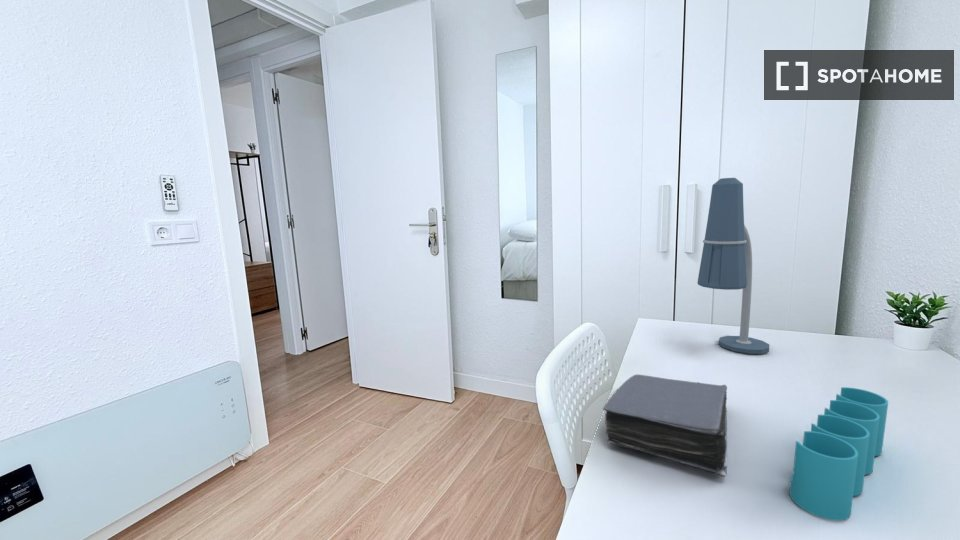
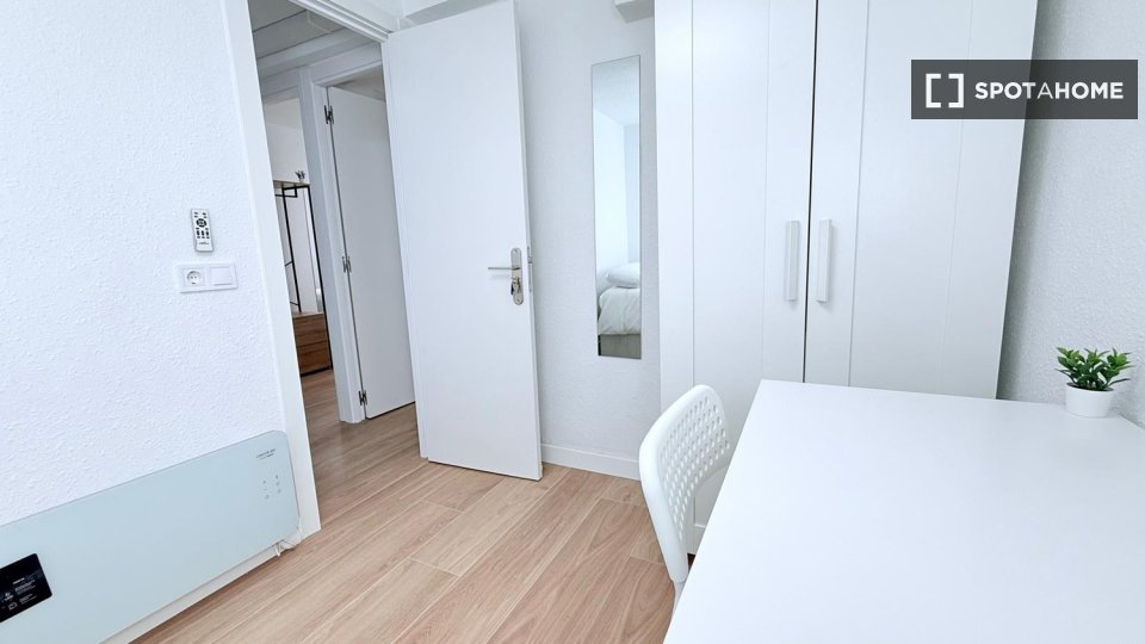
- pen holder [789,386,889,522]
- book [602,373,729,477]
- desk lamp [696,177,770,355]
